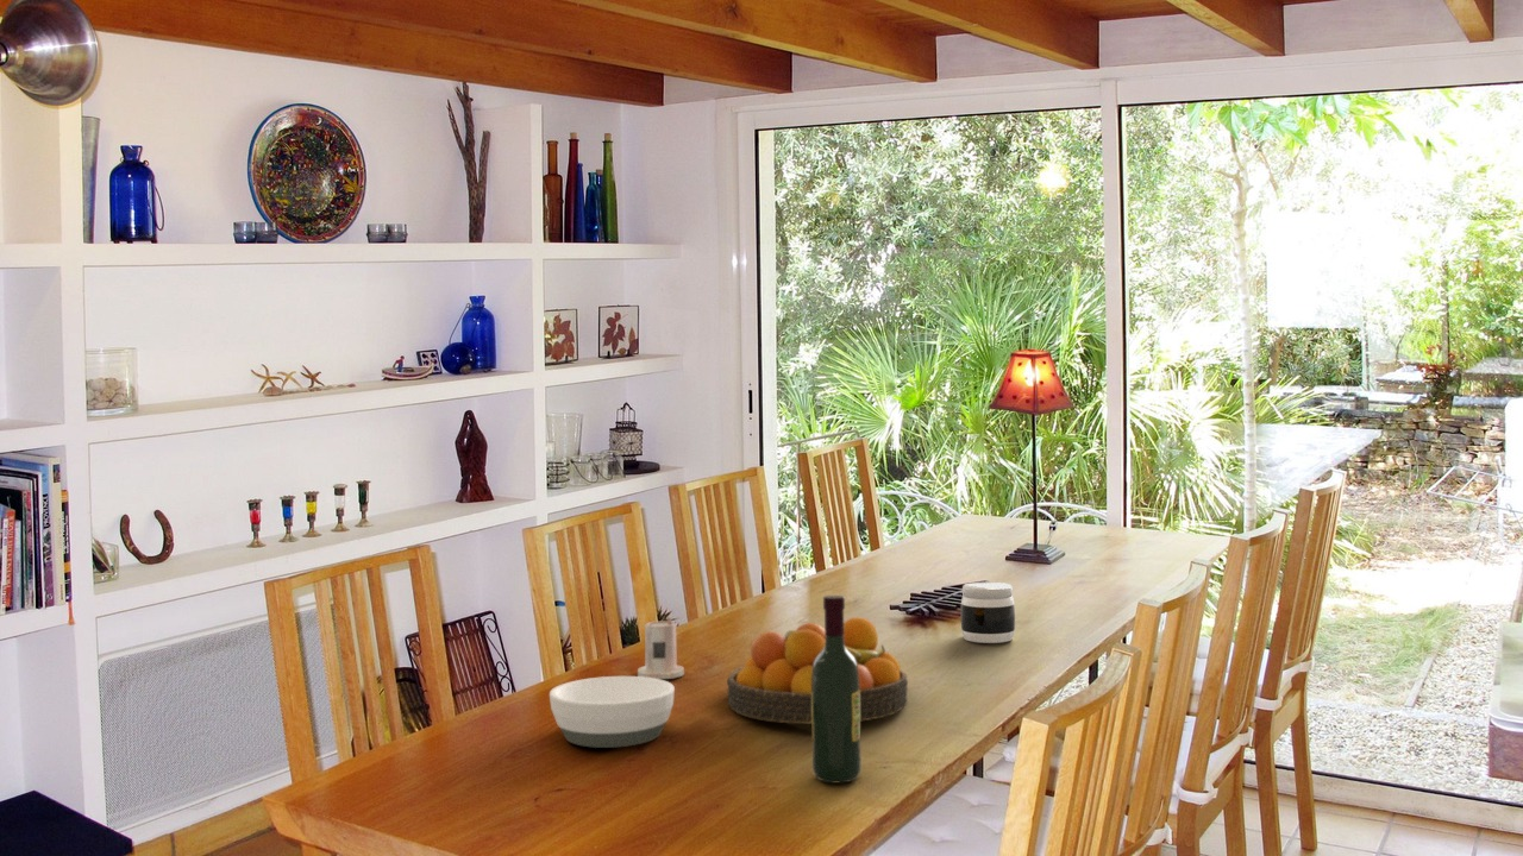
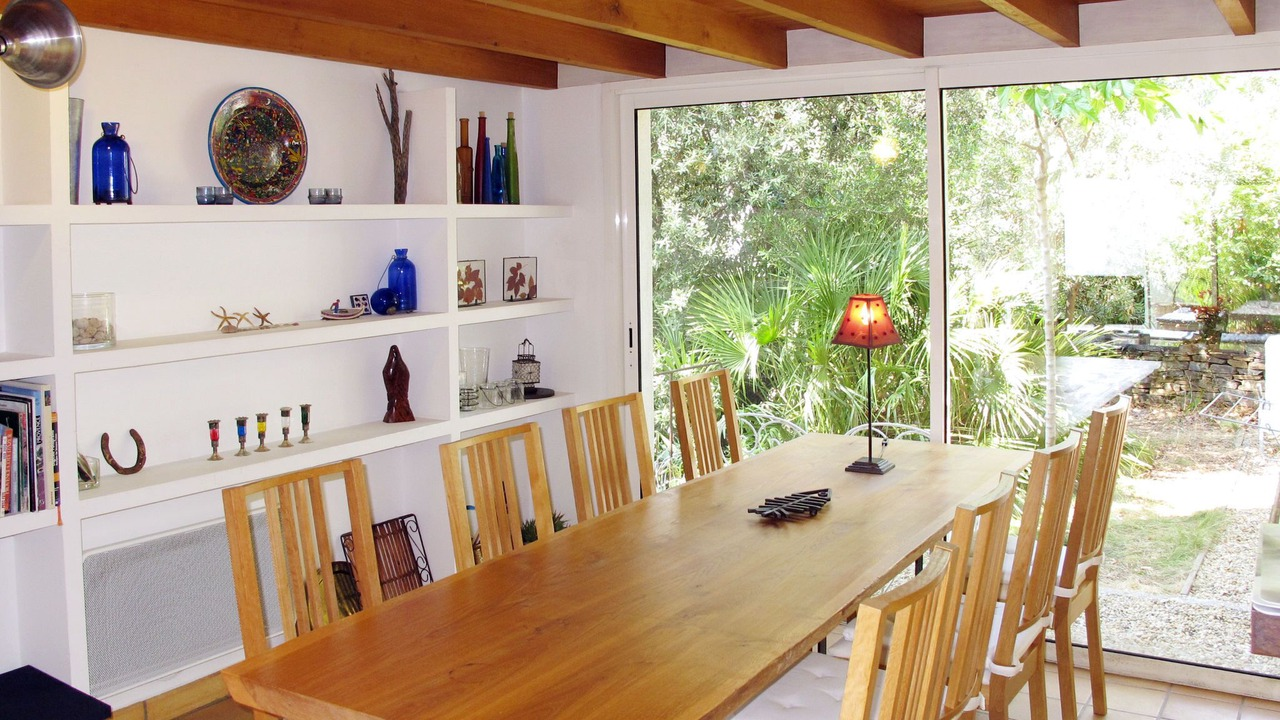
- fruit bowl [726,616,909,725]
- jar [960,581,1016,644]
- wine bottle [811,594,863,783]
- candle [637,615,685,680]
- bowl [549,675,676,749]
